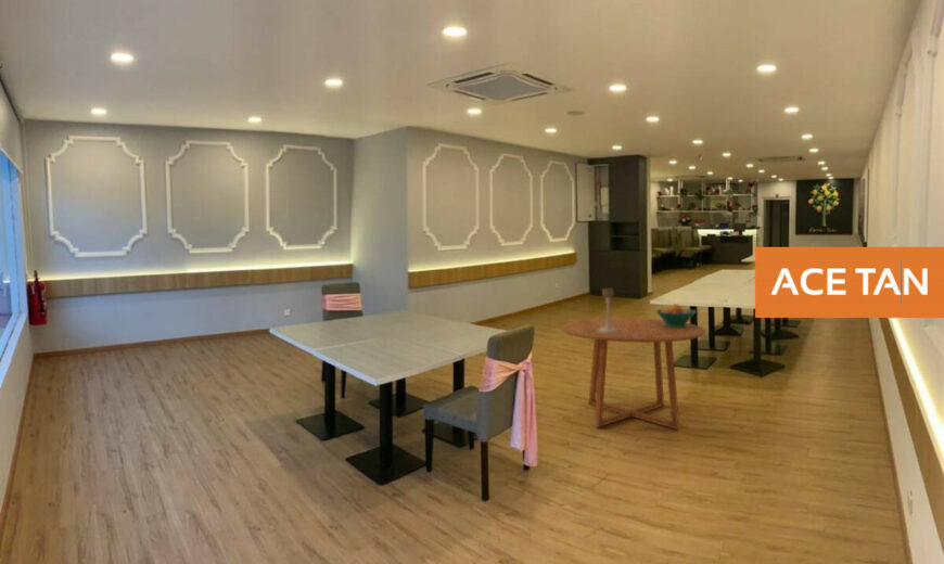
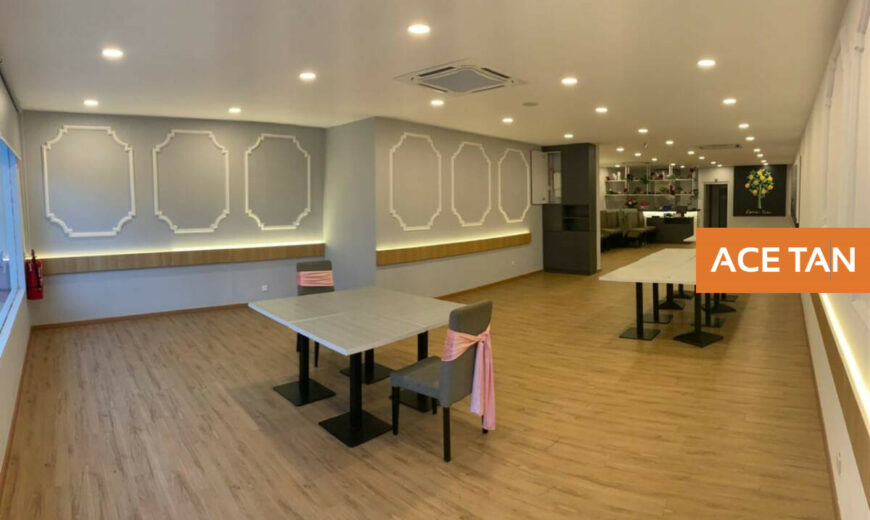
- candle holder [599,287,617,333]
- dining table [561,317,707,431]
- fruit bowl [654,303,698,328]
